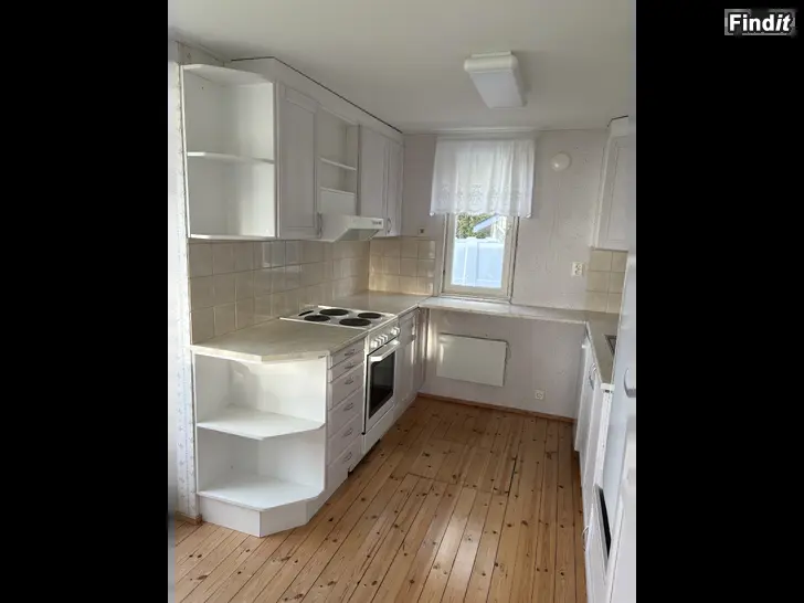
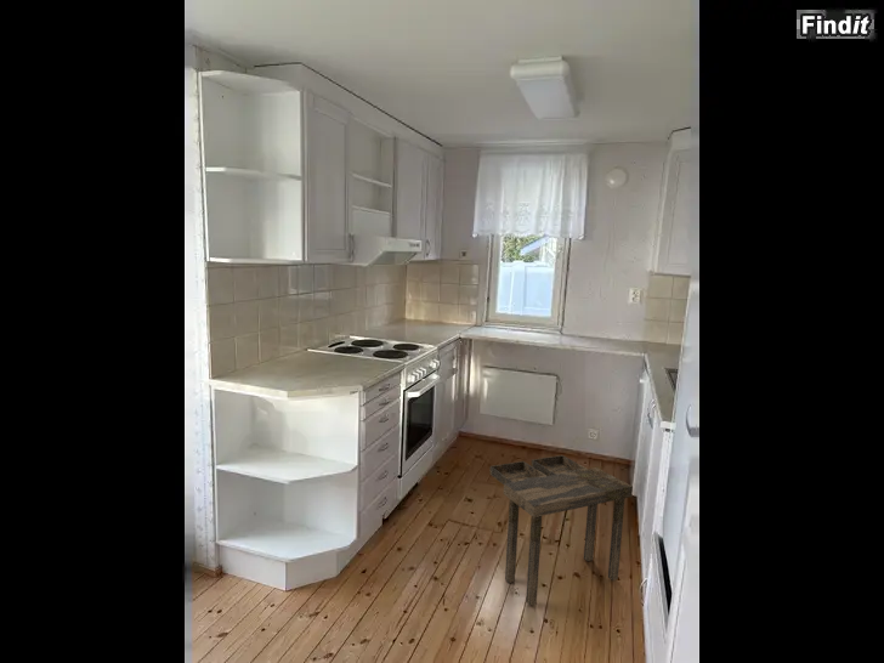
+ side table [488,454,634,607]
